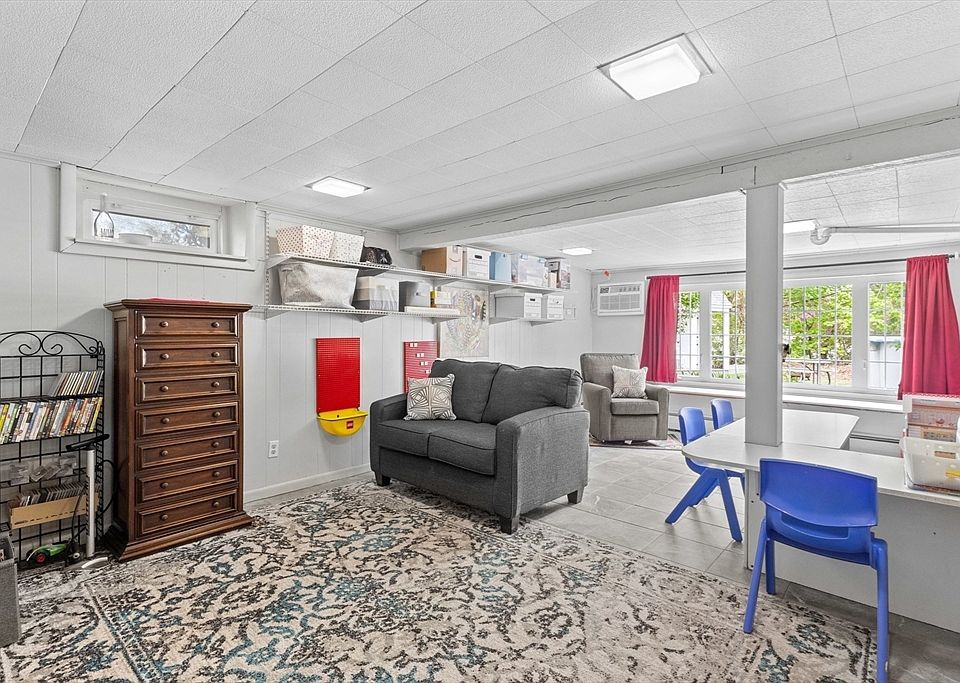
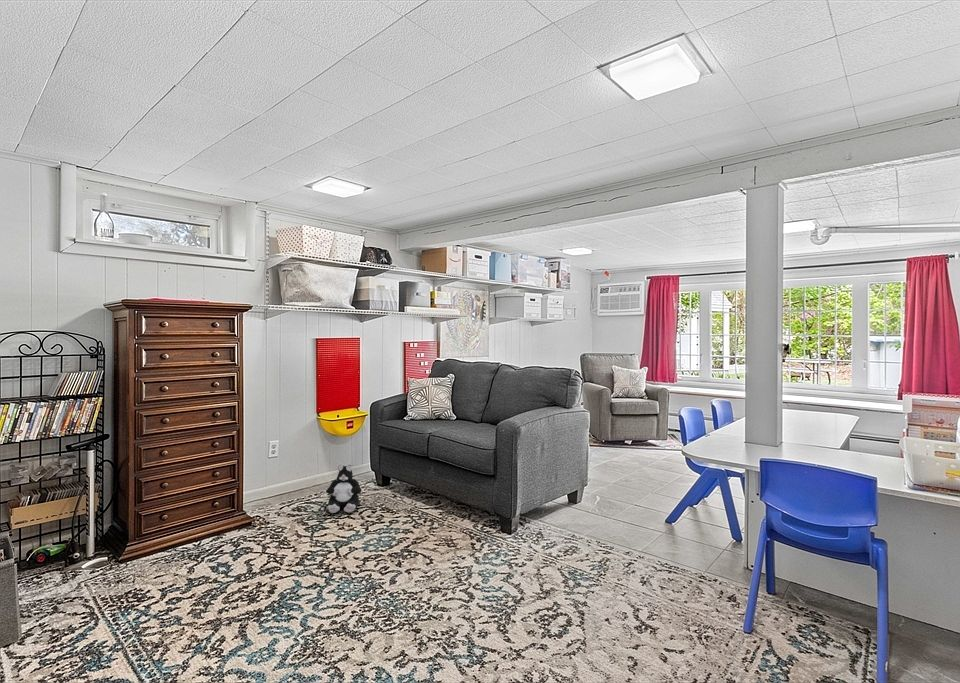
+ plush toy [326,464,362,514]
